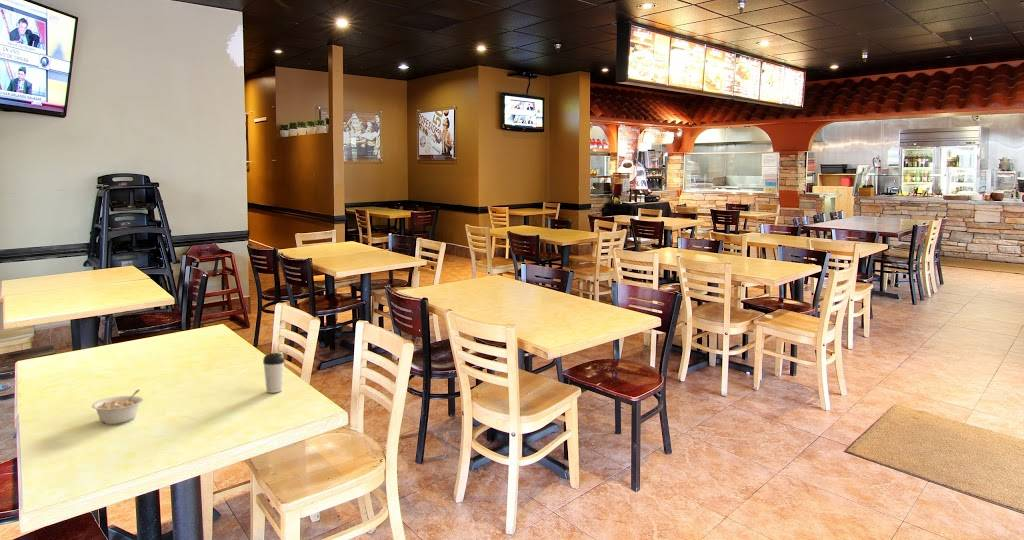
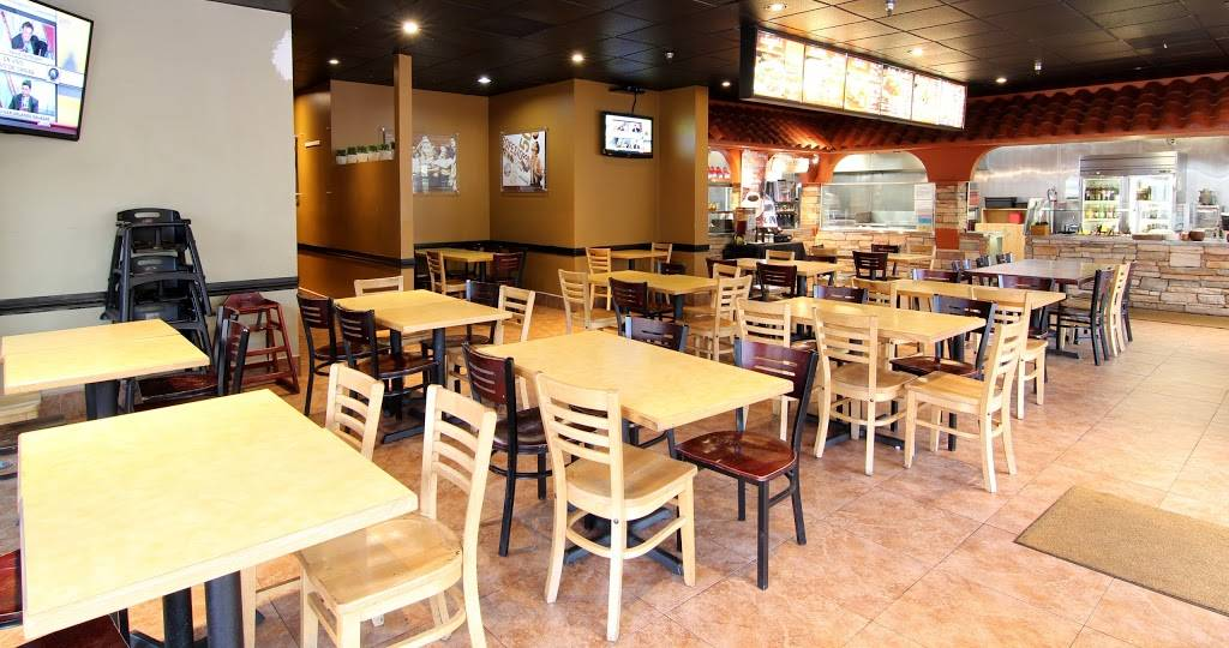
- legume [91,389,144,425]
- beverage cup [262,343,286,394]
